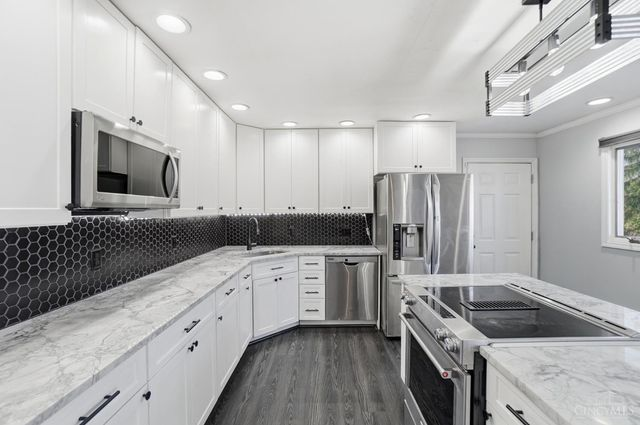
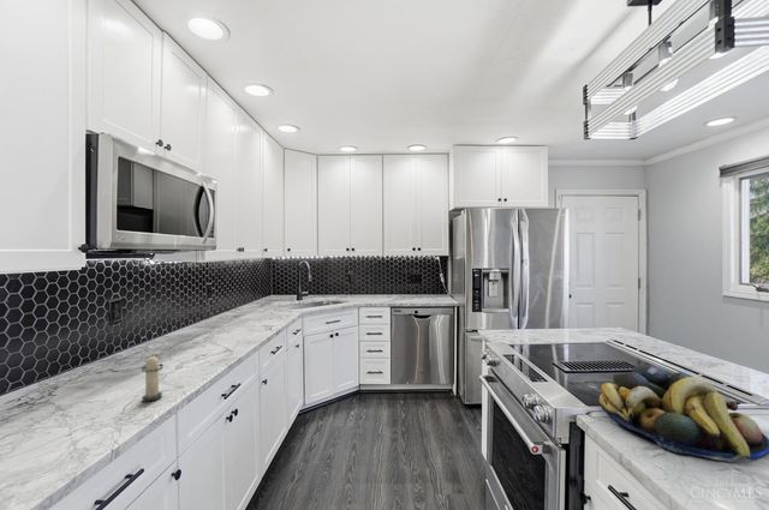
+ candle [139,355,165,402]
+ fruit bowl [598,364,769,463]
